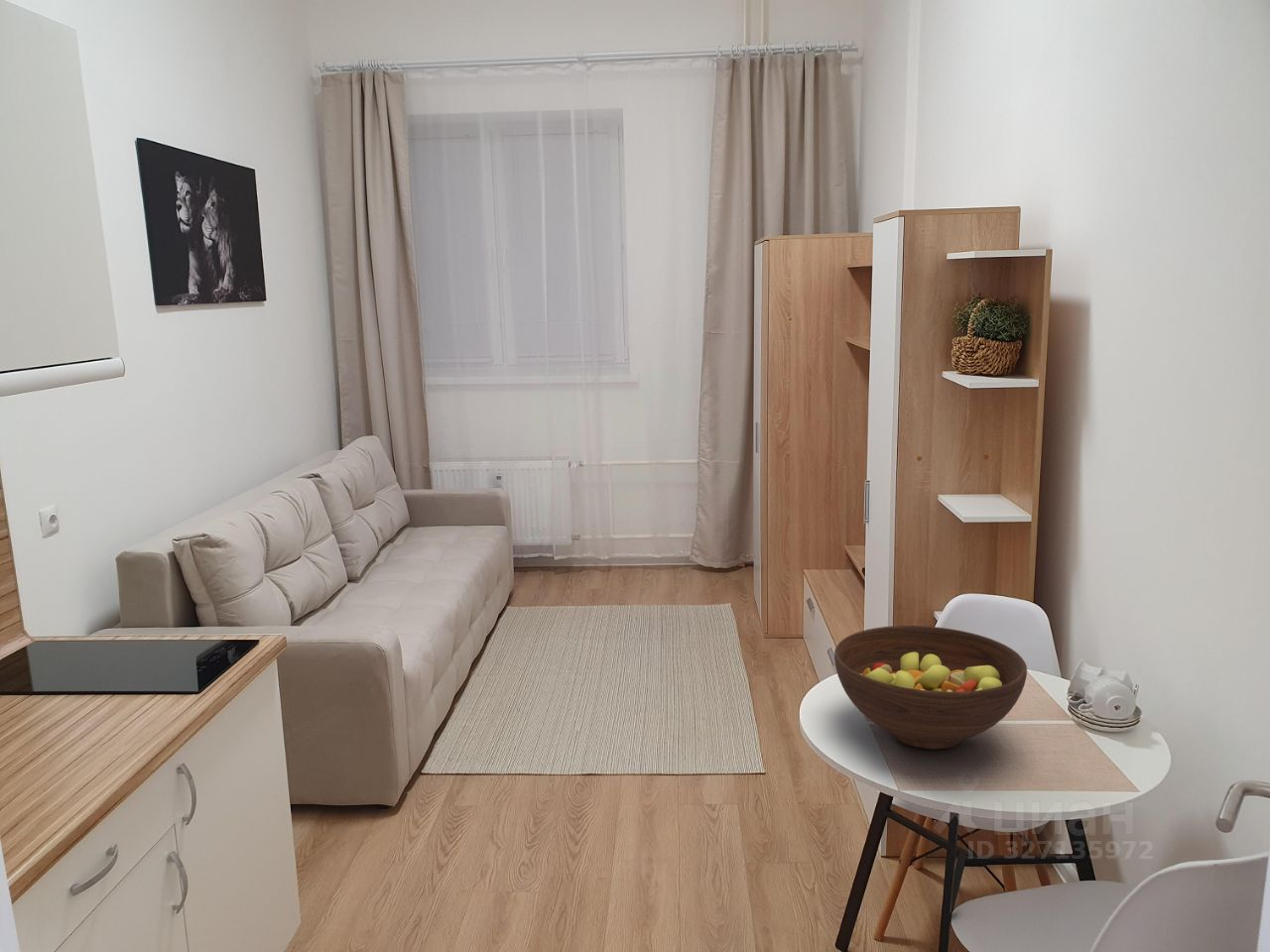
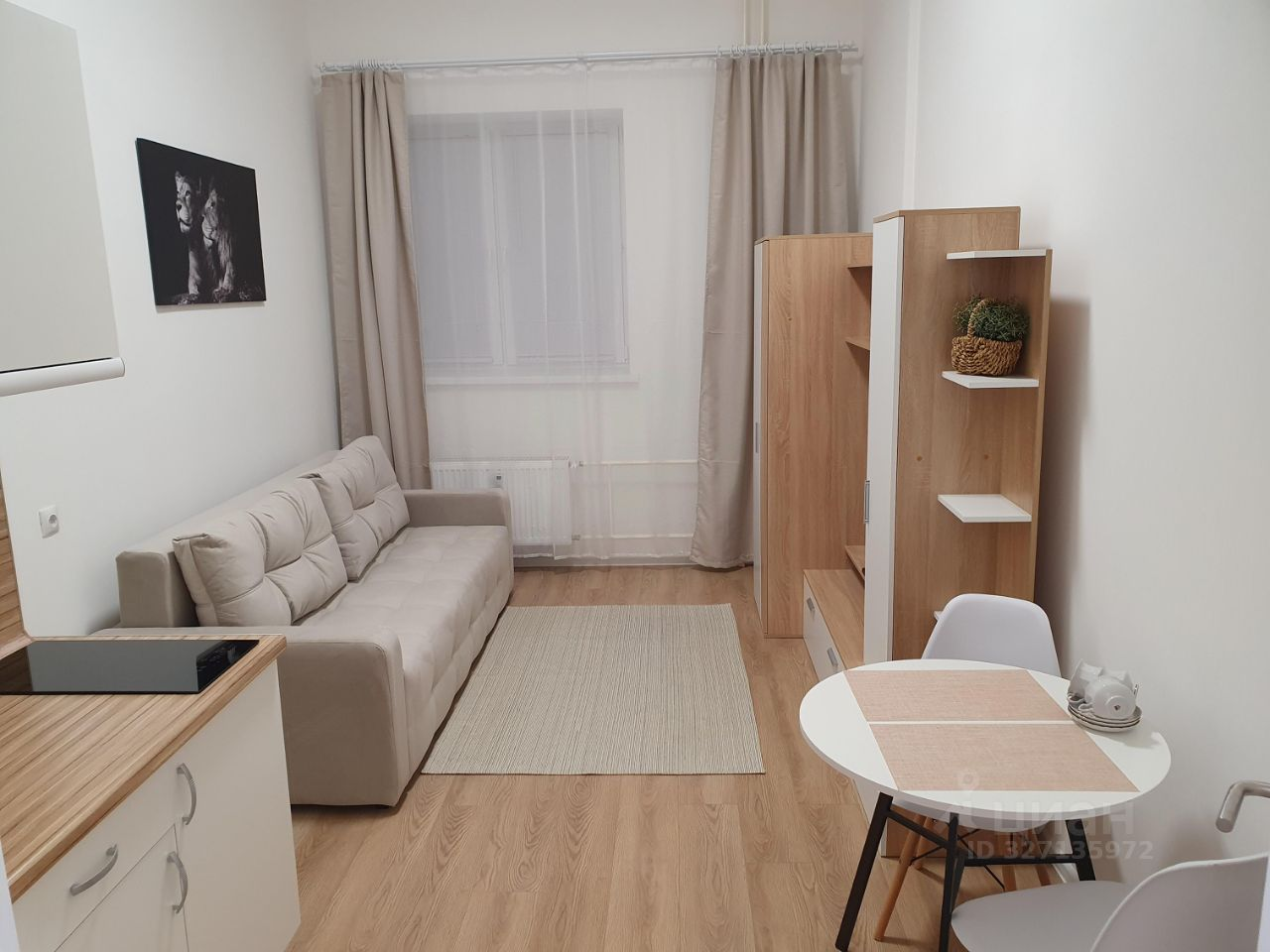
- fruit bowl [833,625,1028,750]
